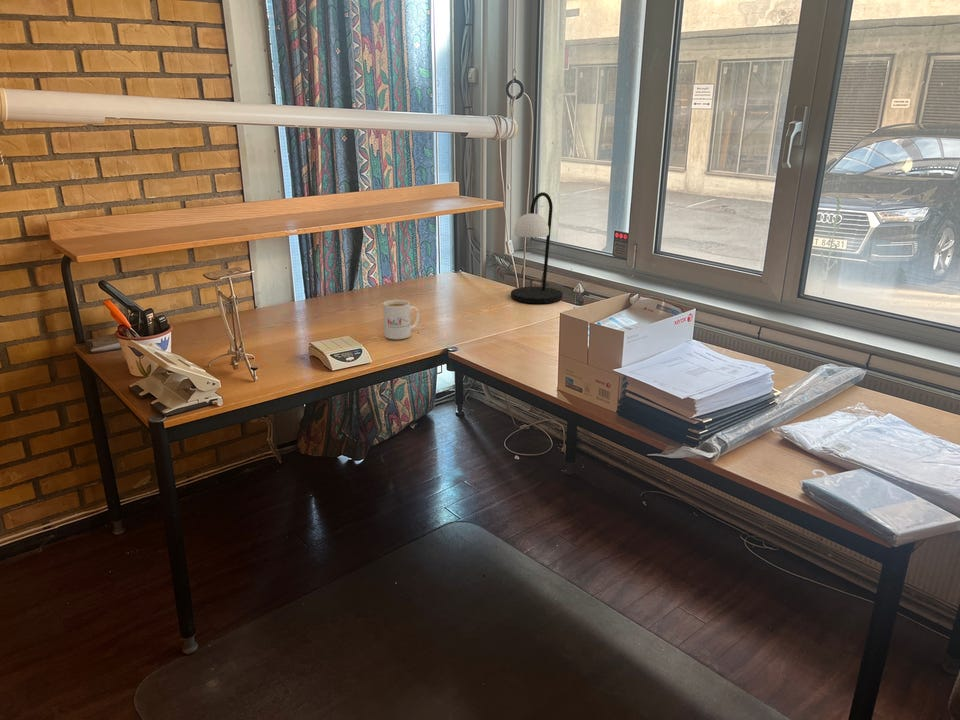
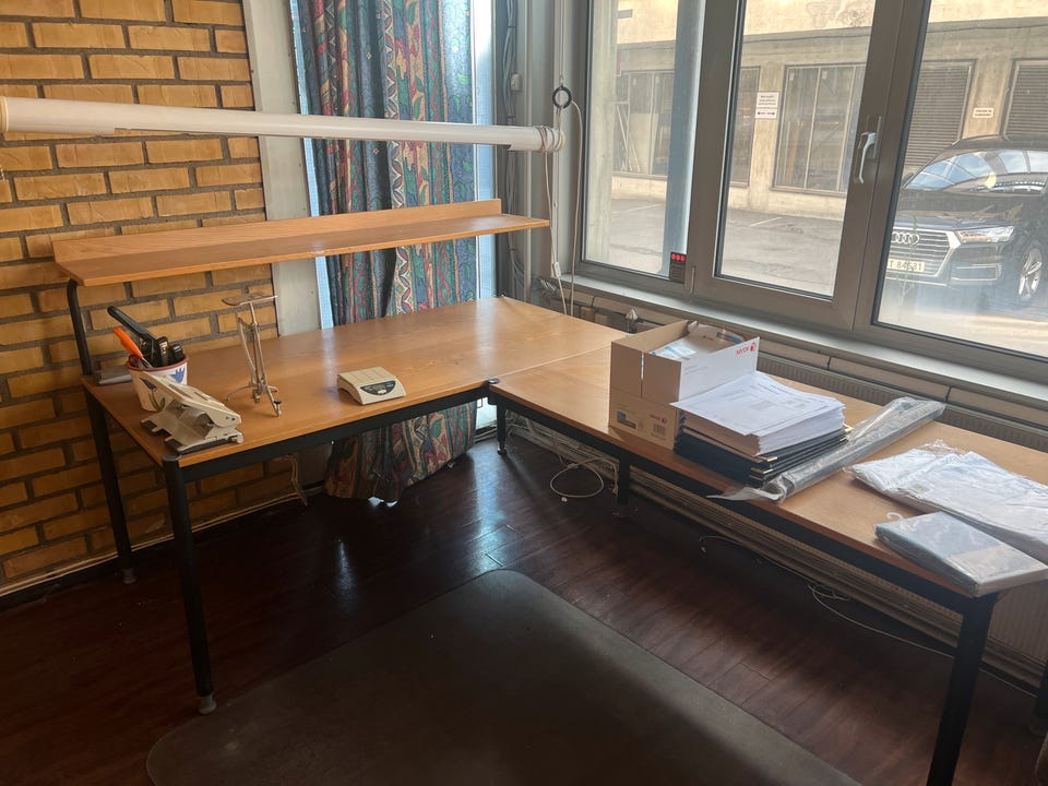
- table lamp [510,191,563,304]
- mug [382,299,420,340]
